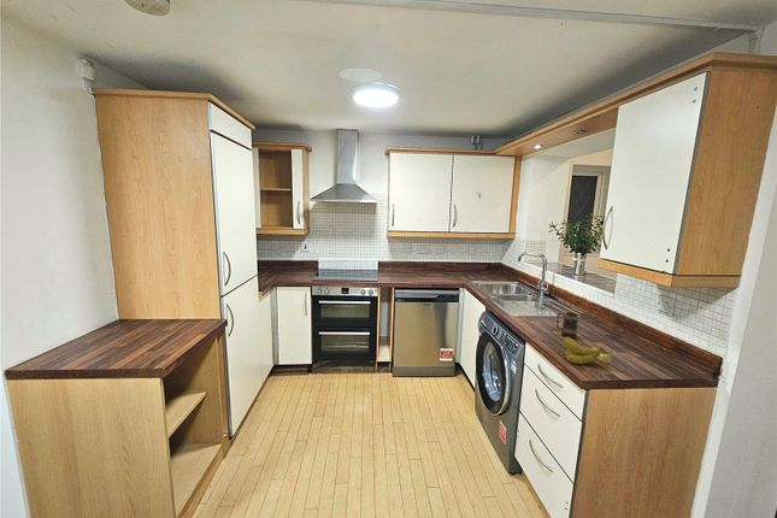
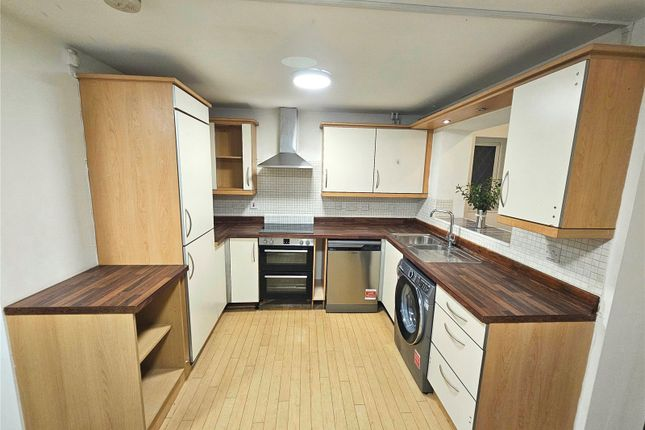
- banana [561,336,613,365]
- mug [555,311,579,339]
